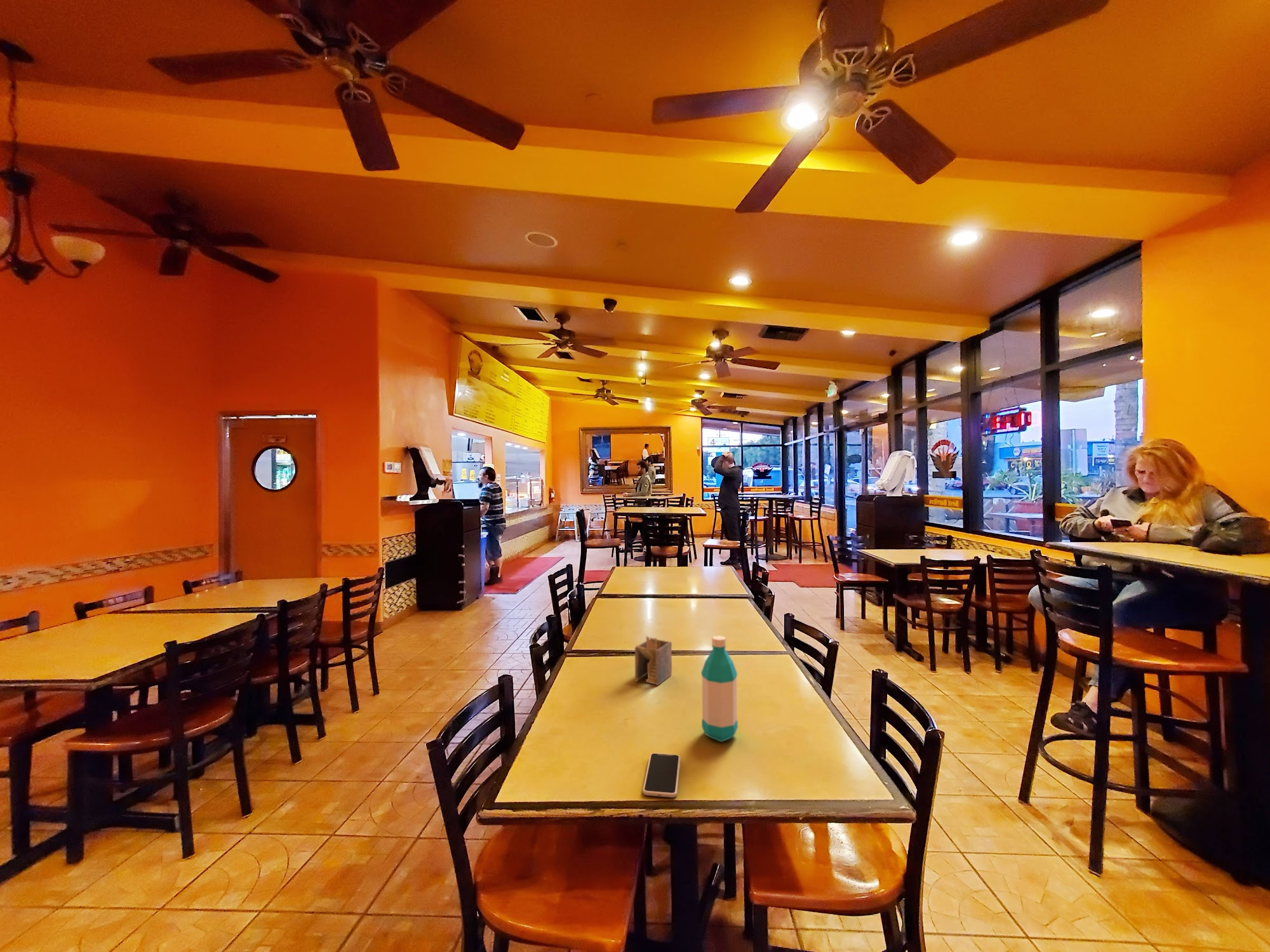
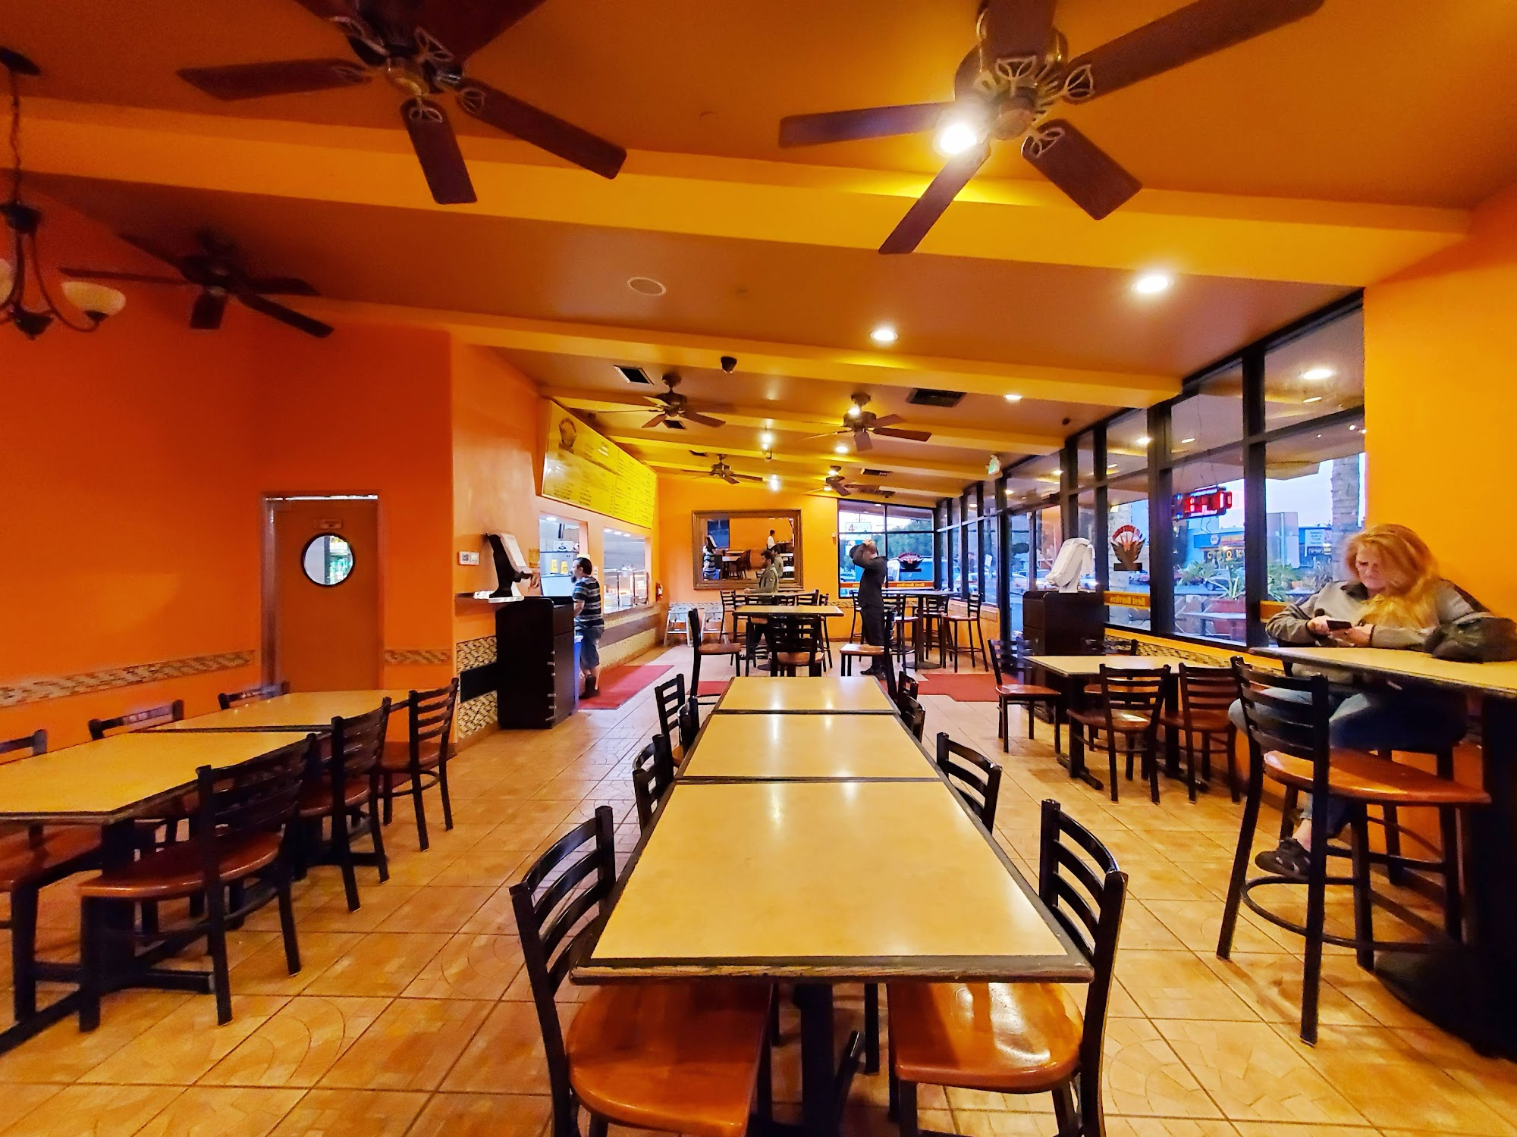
- napkin holder [634,635,672,686]
- water bottle [700,635,739,743]
- smartphone [642,753,681,798]
